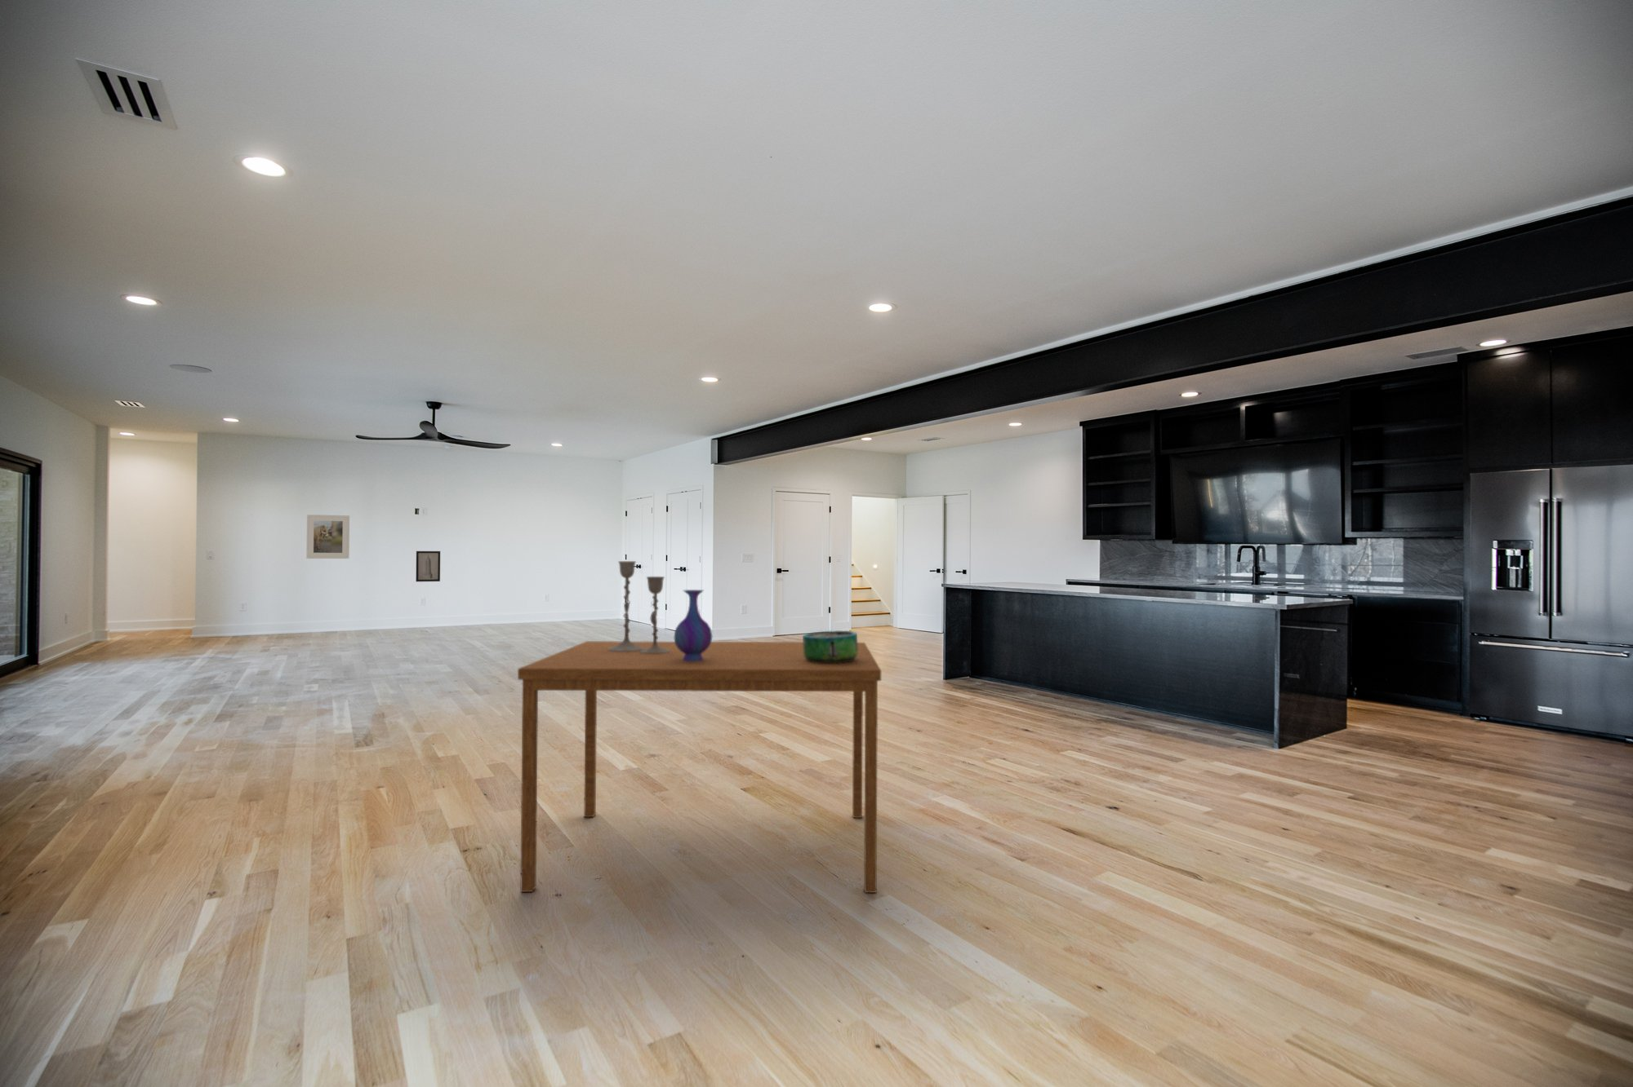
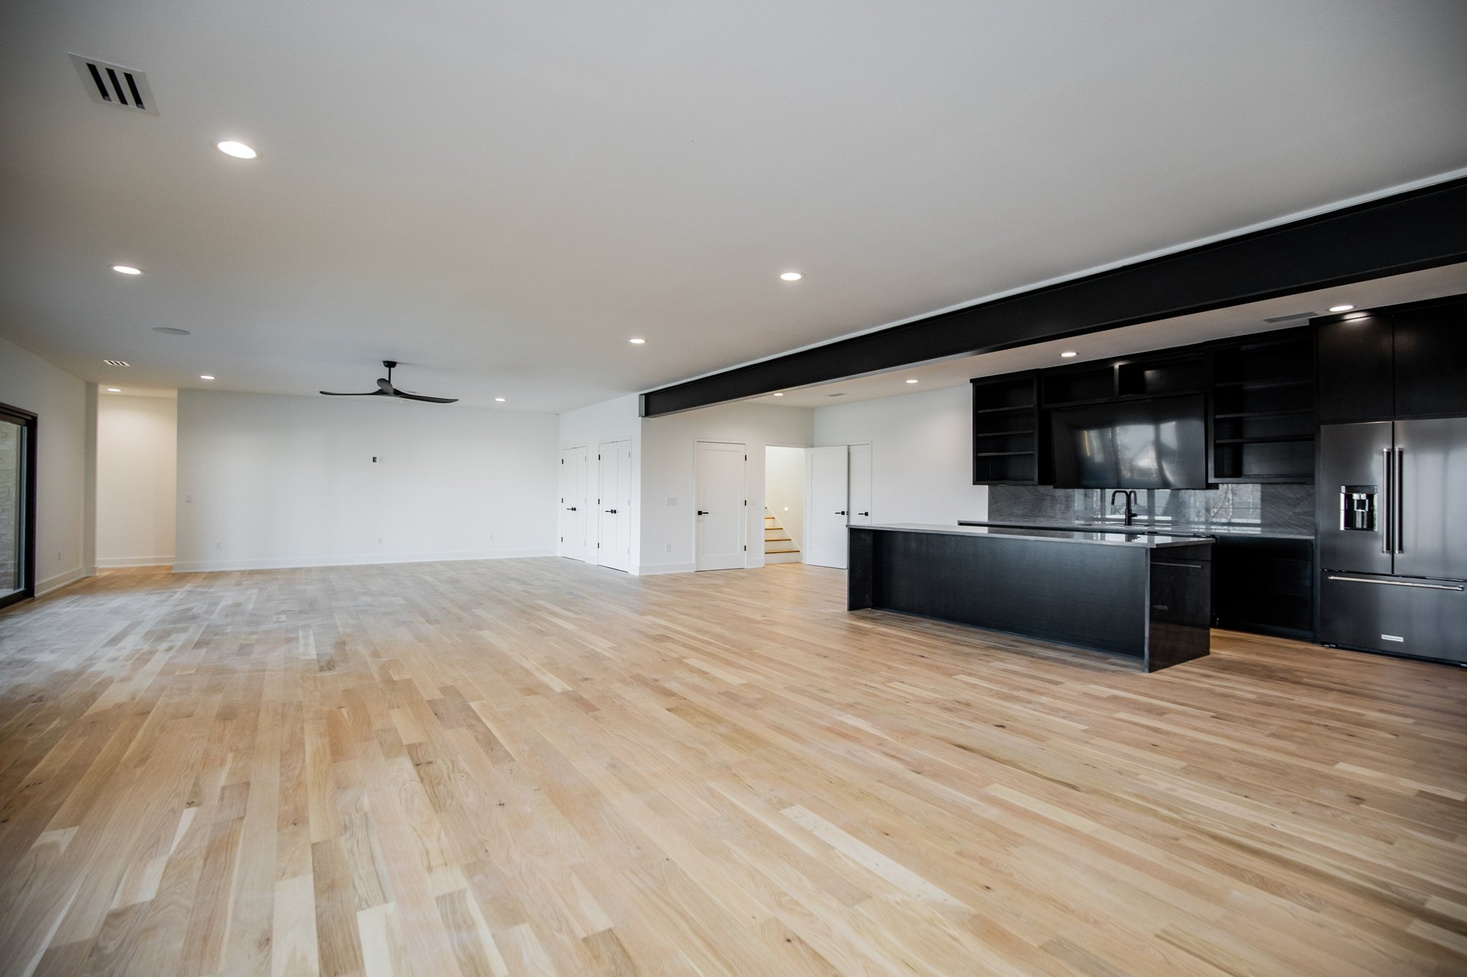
- vase [674,588,713,661]
- candlestick [608,560,670,654]
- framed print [306,513,351,559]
- decorative bowl [801,630,858,662]
- wall art [415,551,441,582]
- dining table [517,641,881,894]
